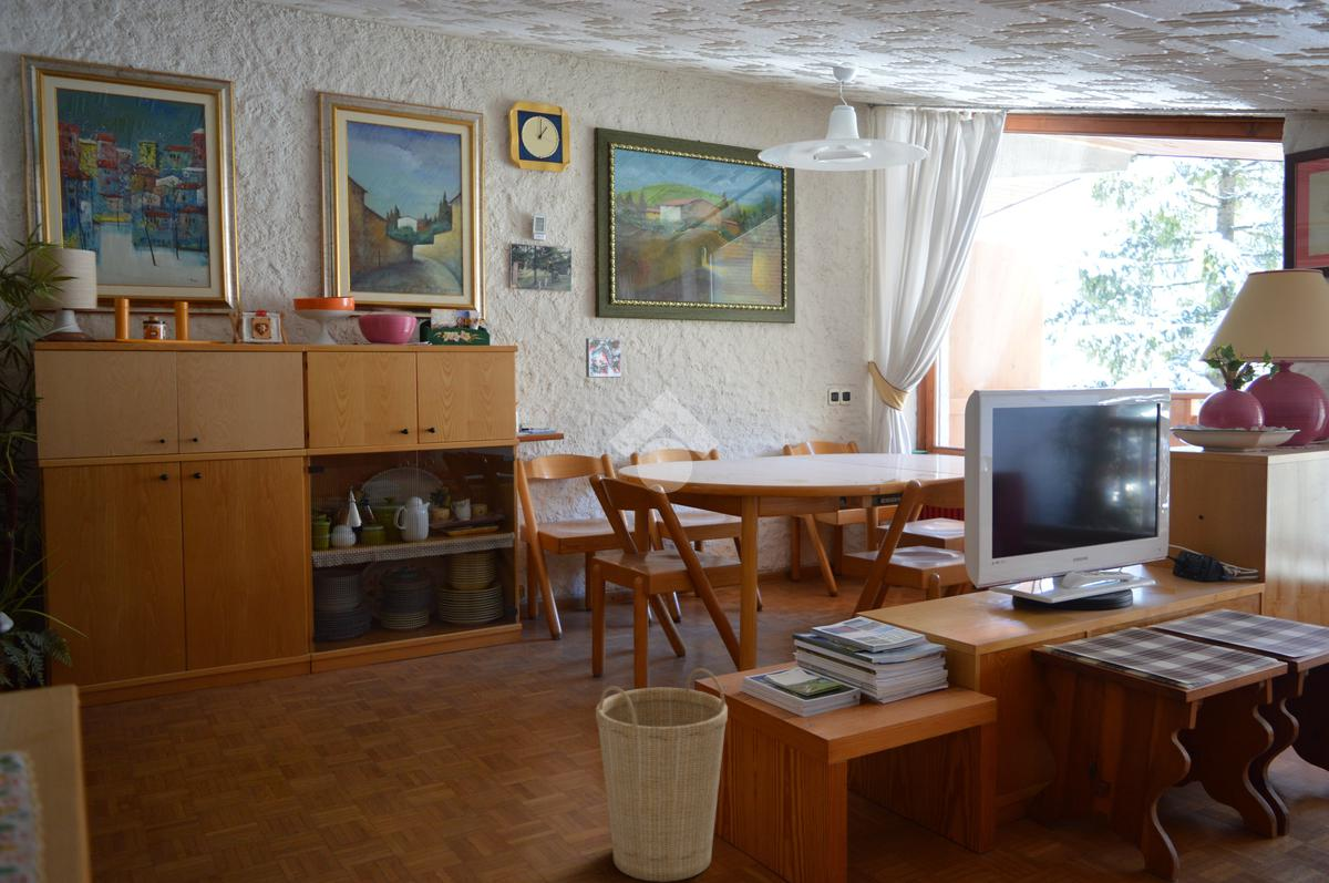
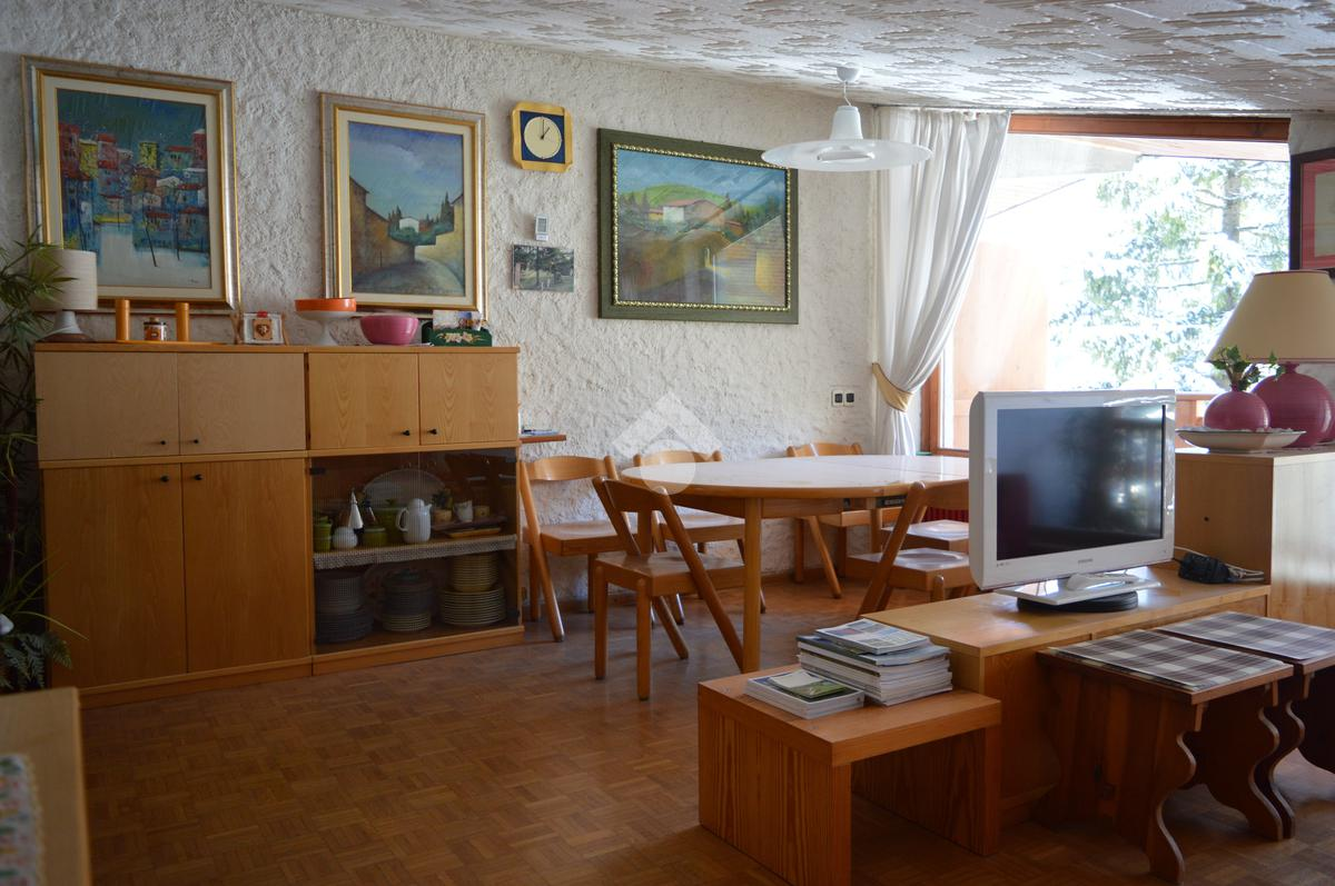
- decorative tile [585,337,622,379]
- basket [595,667,729,883]
